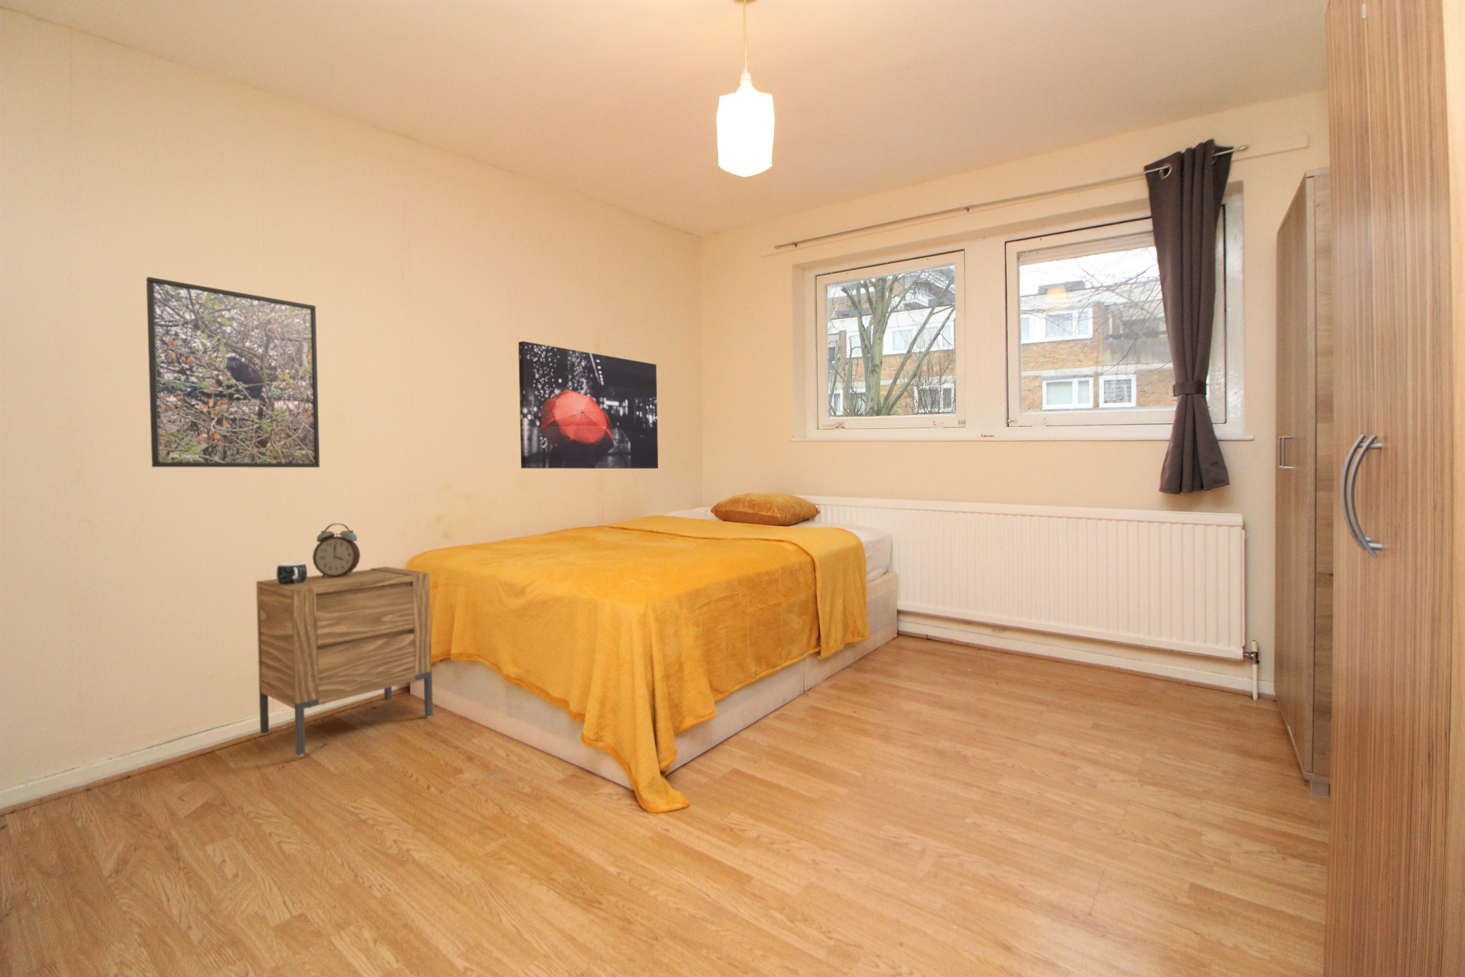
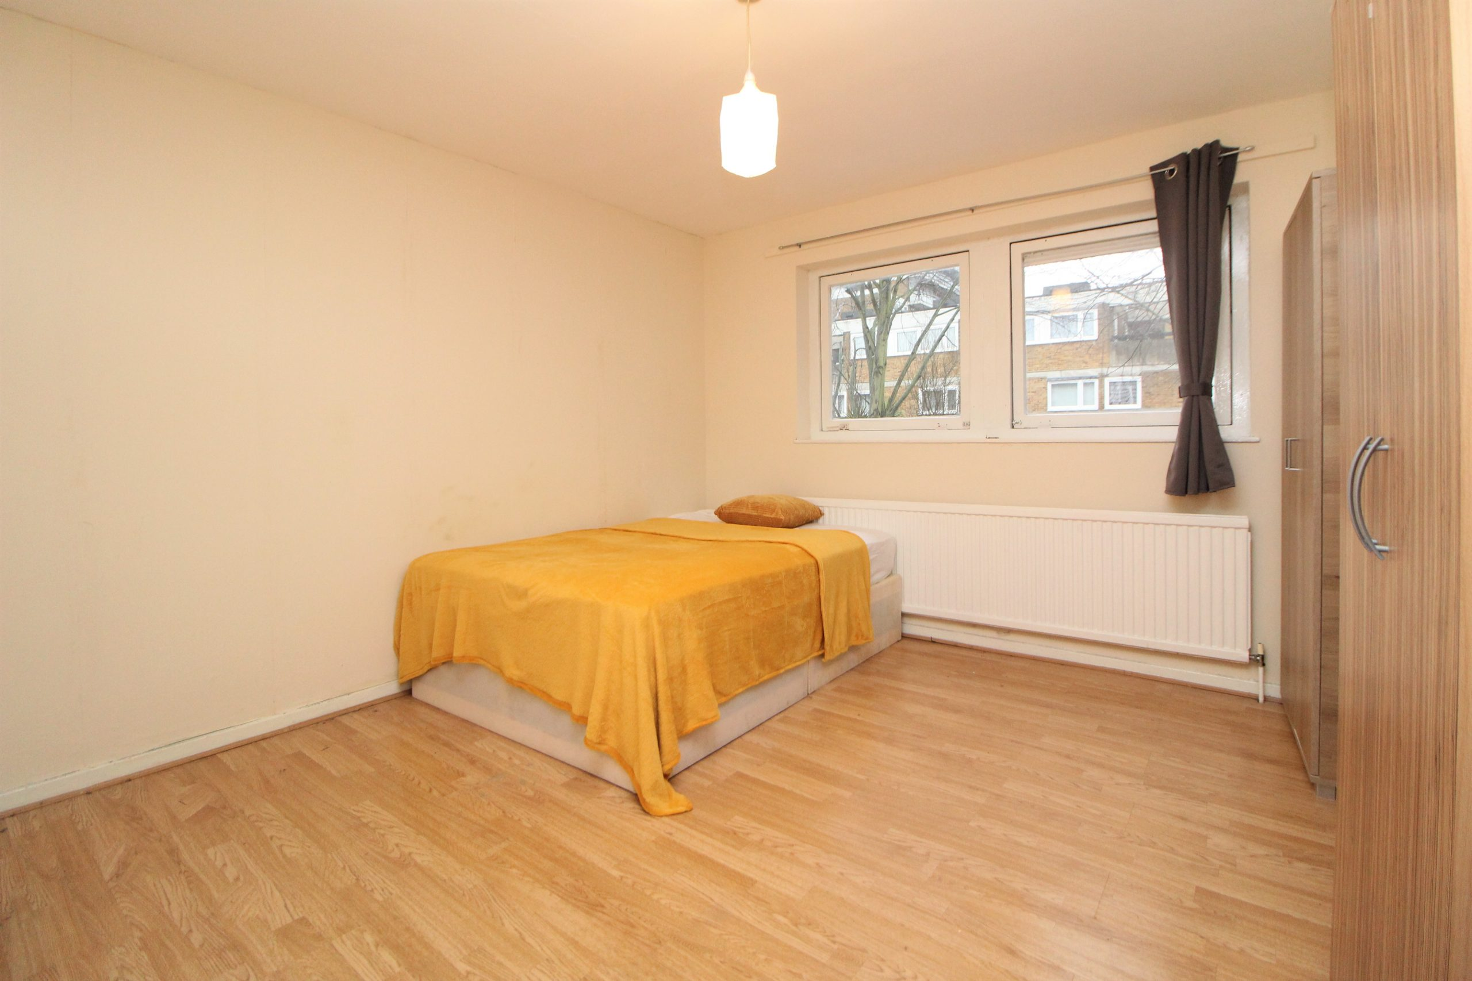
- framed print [146,277,320,468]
- nightstand [256,566,433,757]
- mug [276,560,307,584]
- wall art [518,340,658,469]
- alarm clock [312,522,361,578]
